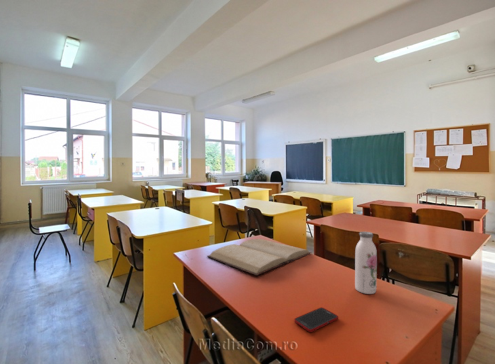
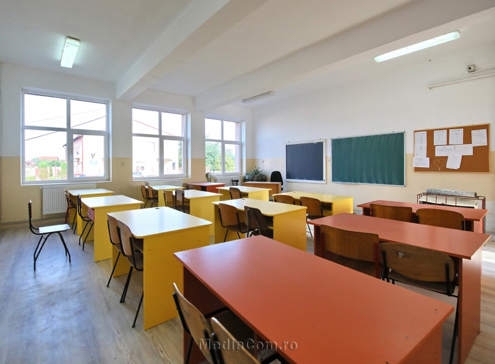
- water bottle [354,231,378,295]
- book [207,238,312,276]
- cell phone [293,306,339,333]
